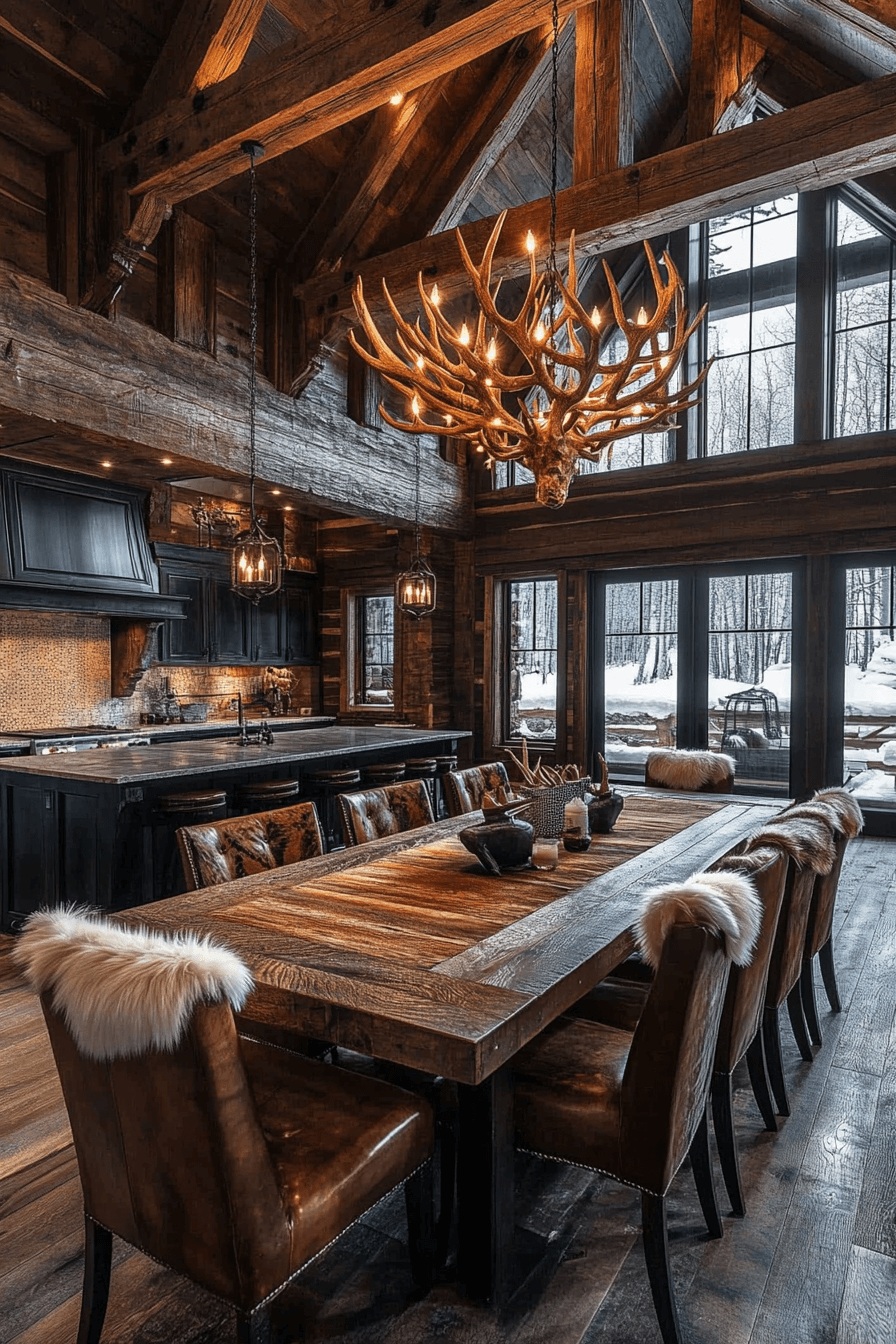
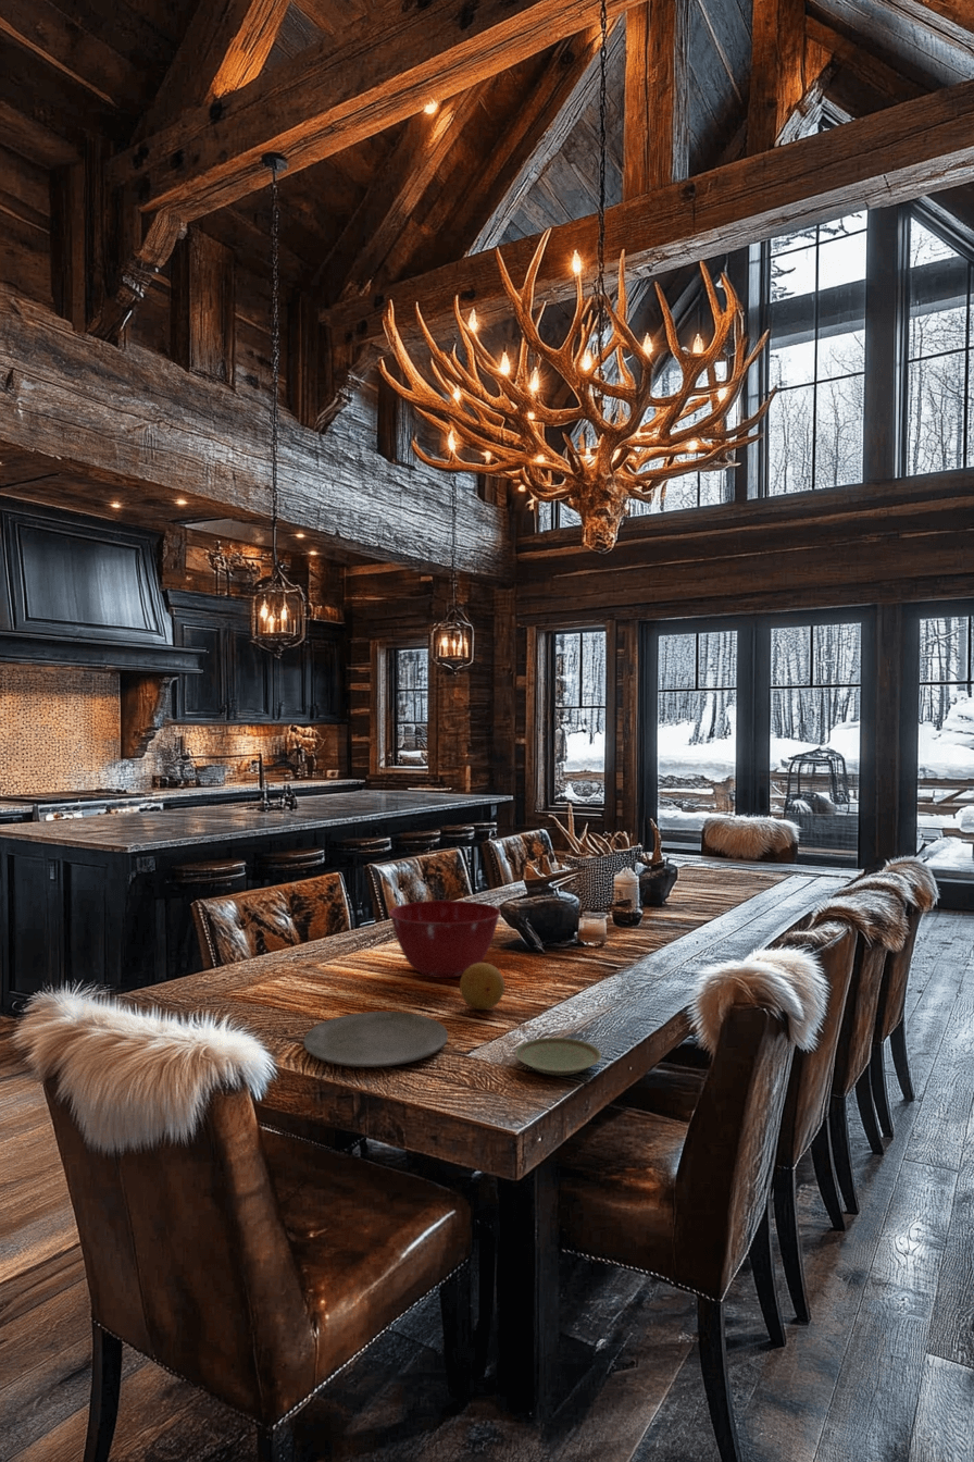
+ plate [302,1011,449,1068]
+ fruit [459,962,505,1011]
+ mixing bowl [388,900,502,979]
+ plate [514,1037,602,1076]
